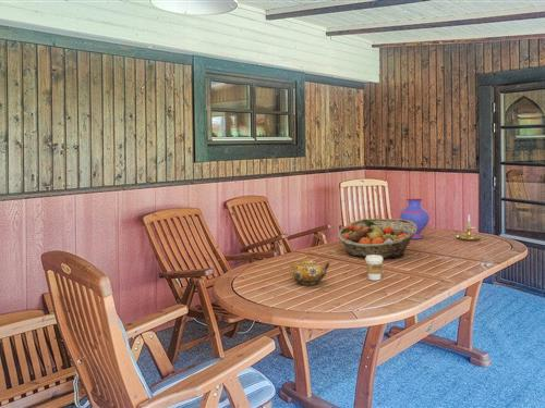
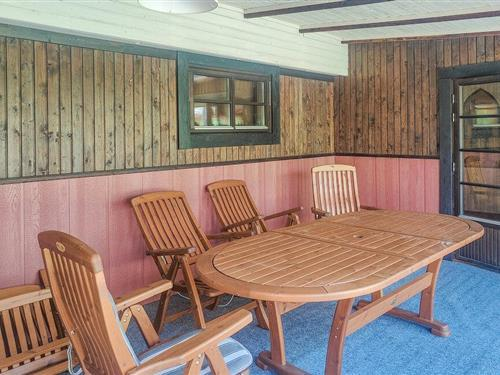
- coffee cup [364,255,384,281]
- teapot [288,256,331,286]
- vase [399,198,431,240]
- candle holder [453,213,483,242]
- fruit basket [336,218,417,259]
